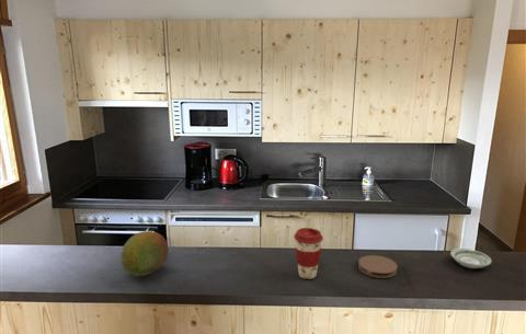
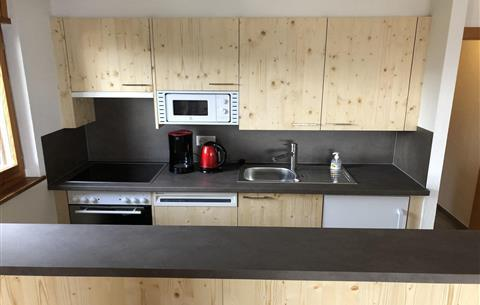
- coffee cup [293,227,324,280]
- saucer [449,247,492,269]
- fruit [119,230,170,277]
- coaster [357,254,399,279]
